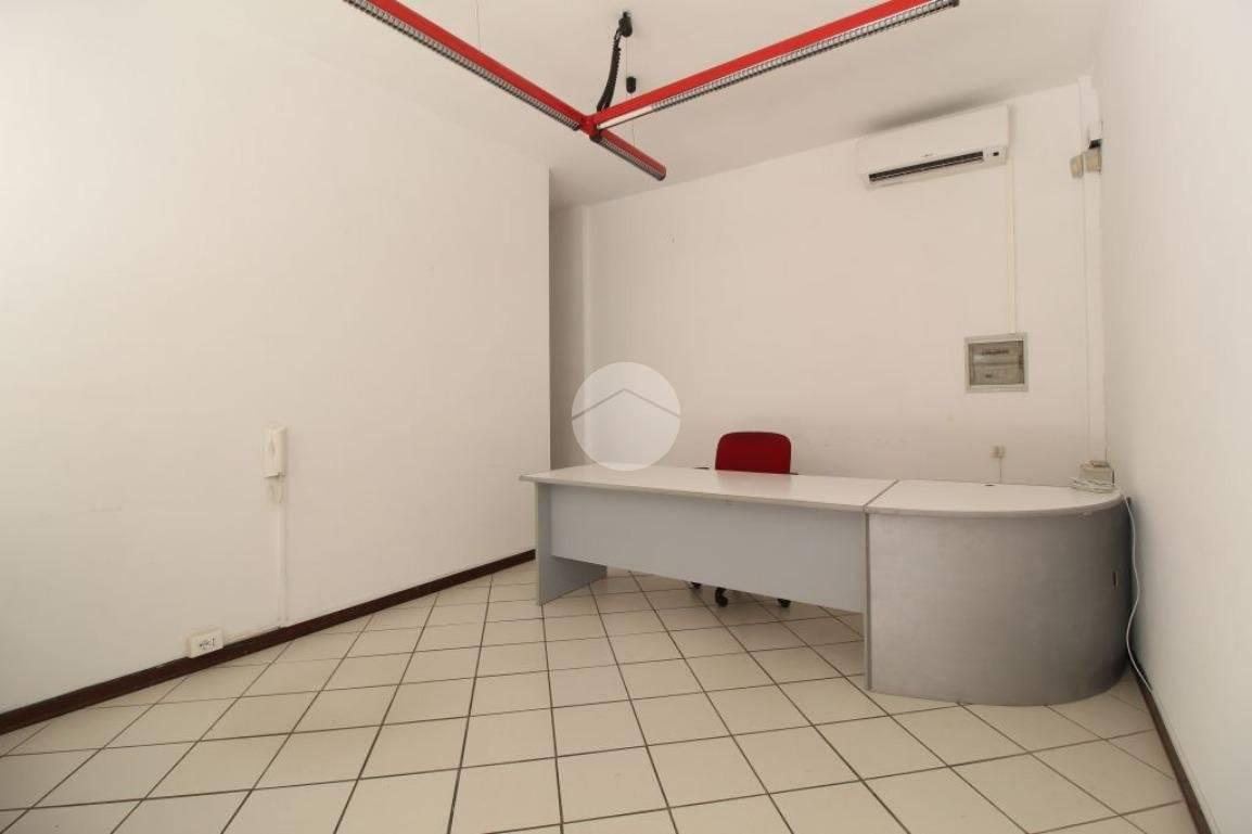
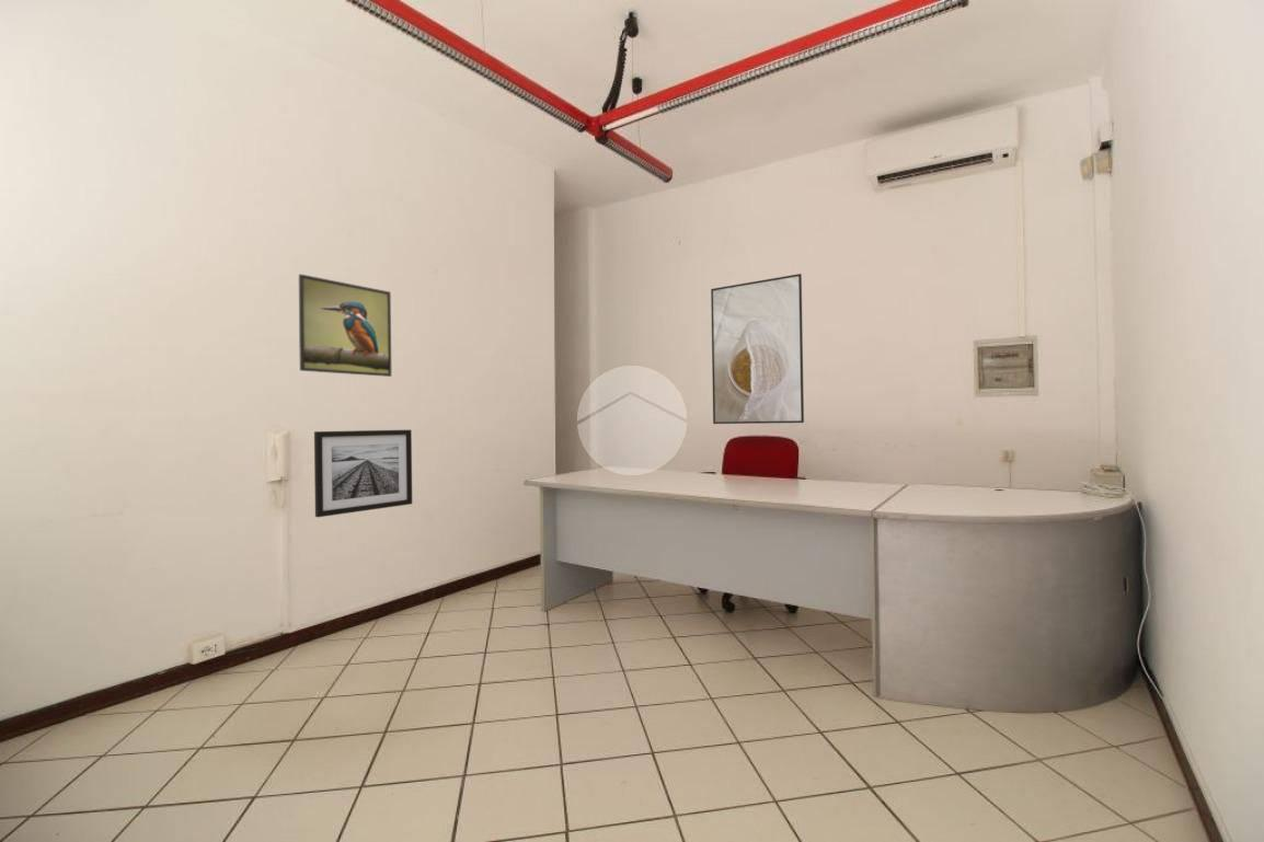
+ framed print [298,273,392,378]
+ wall art [313,428,413,518]
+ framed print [710,273,805,425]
